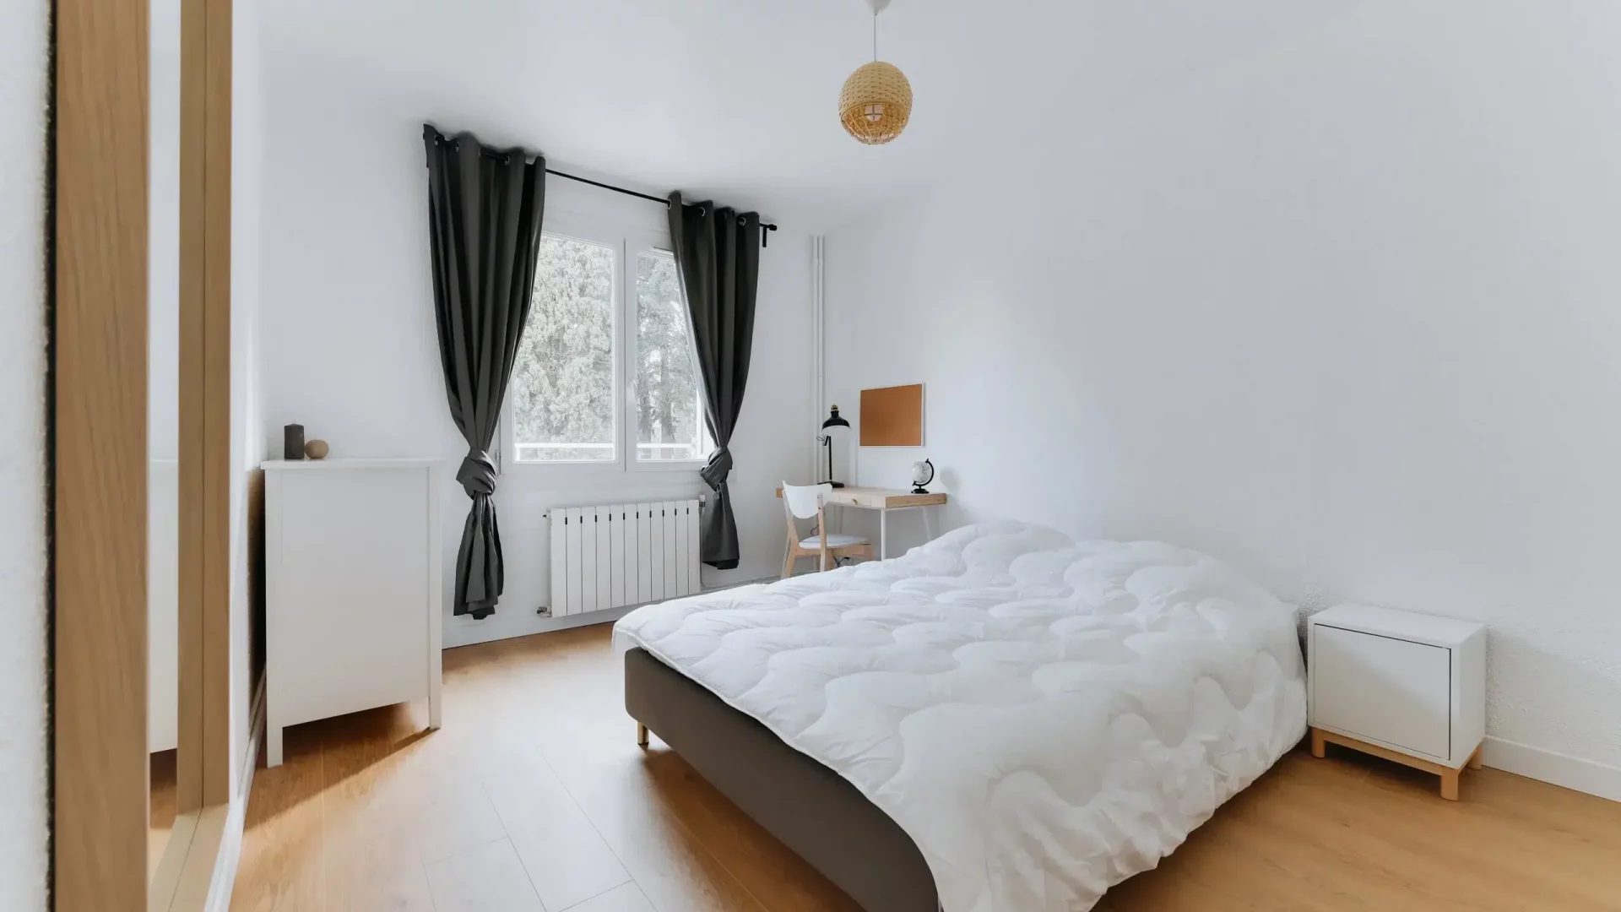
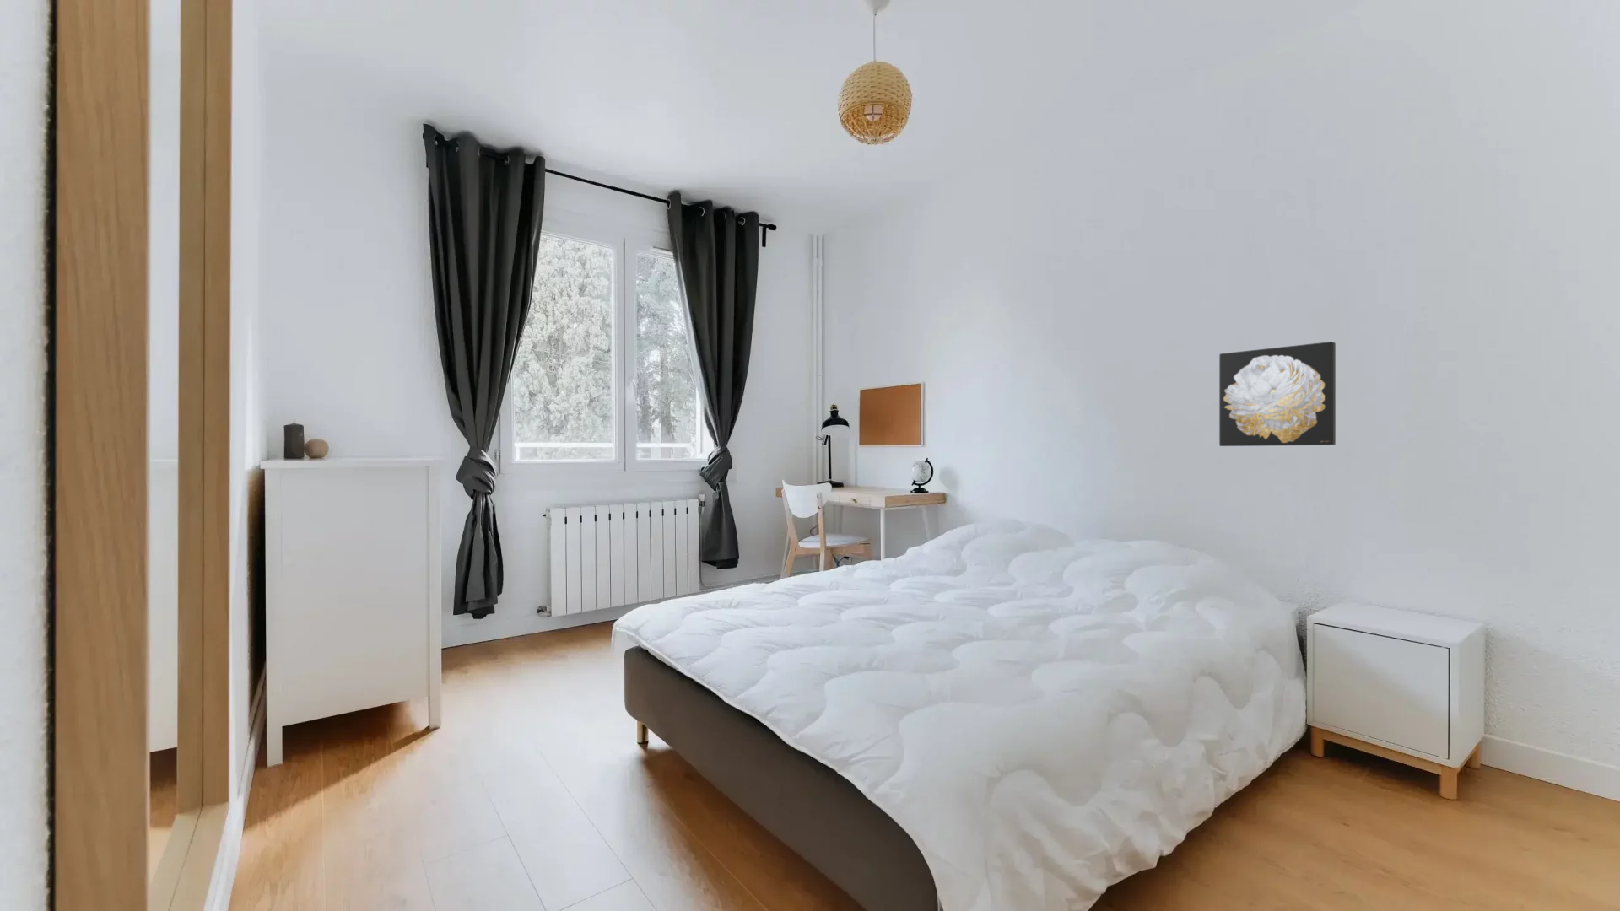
+ wall art [1218,340,1336,447]
